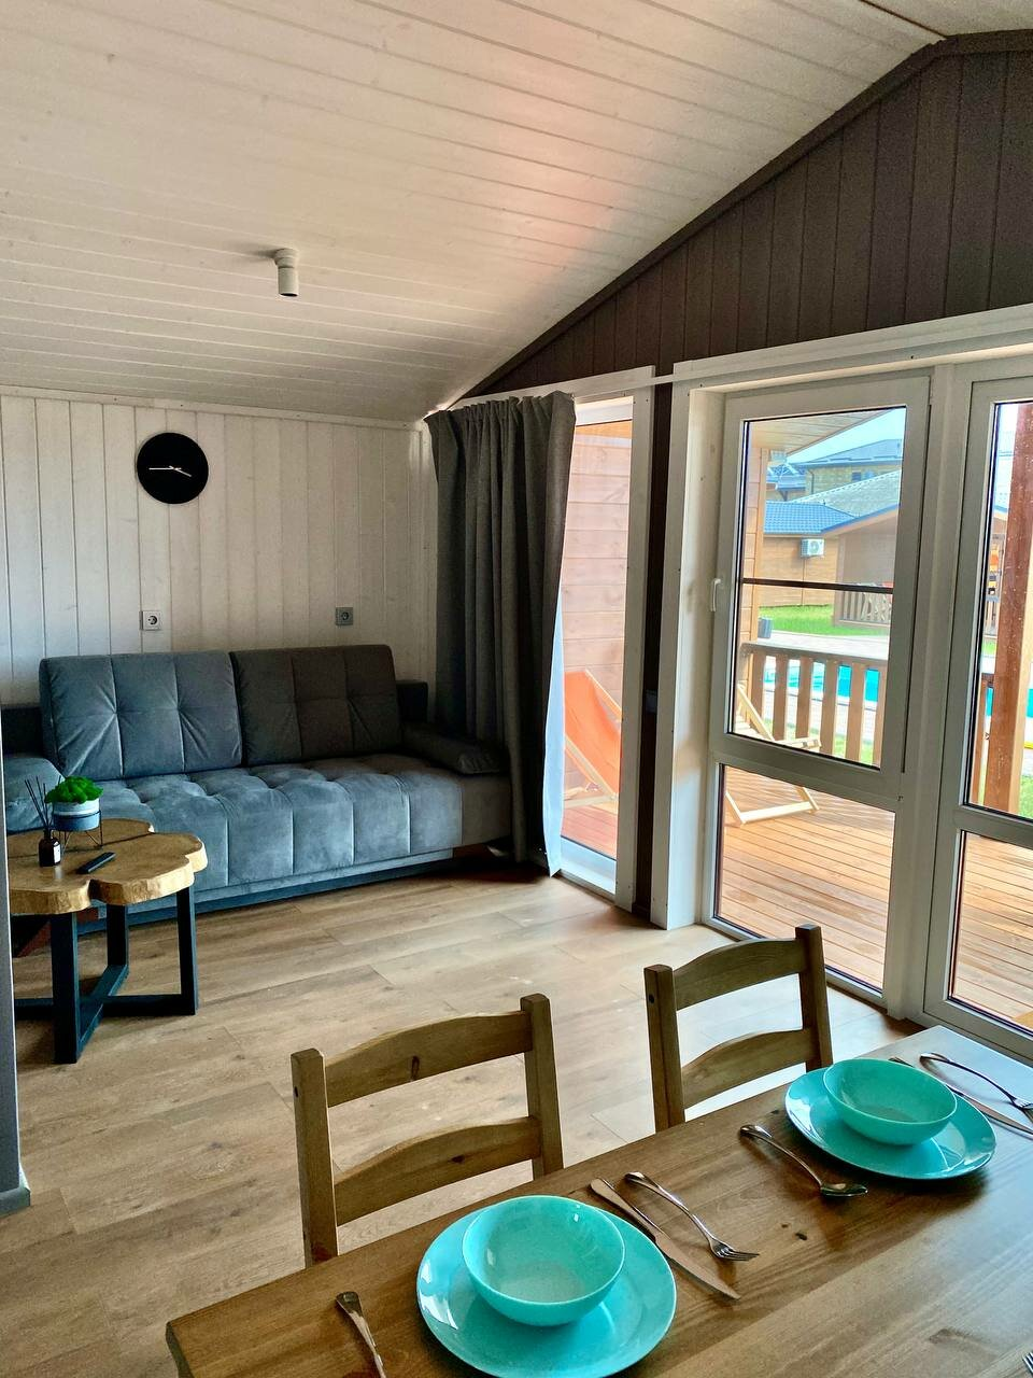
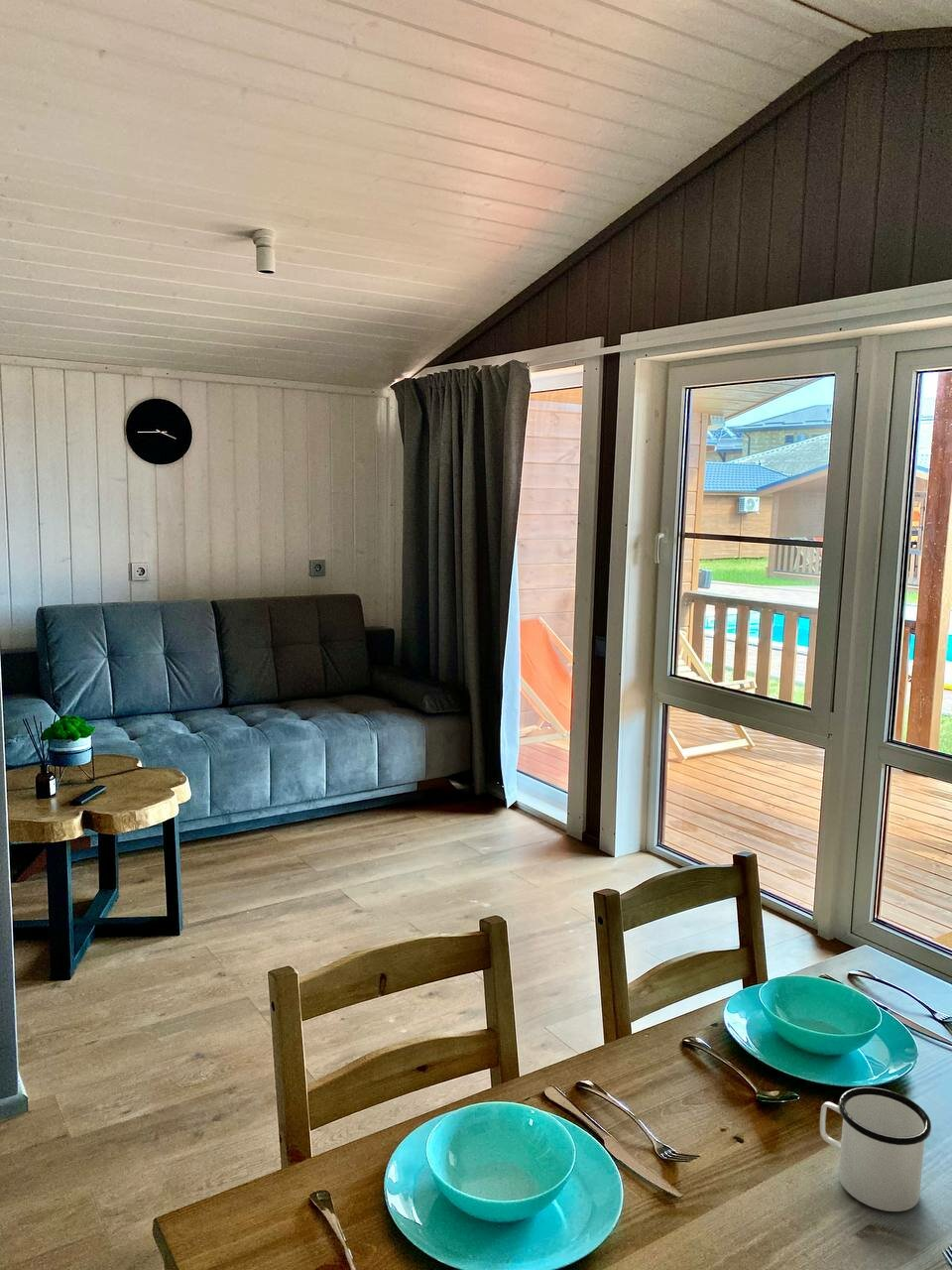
+ mug [819,1086,932,1212]
